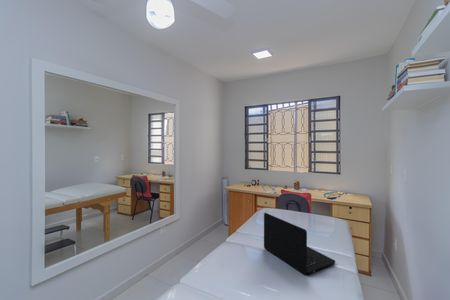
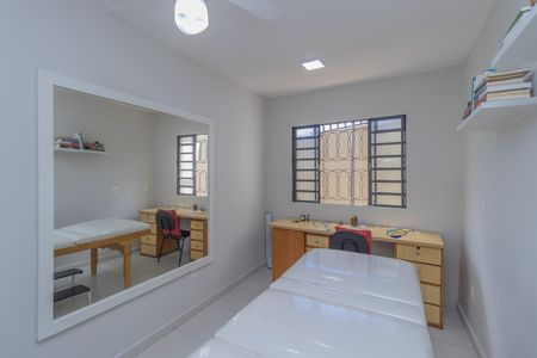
- laptop [263,212,336,276]
